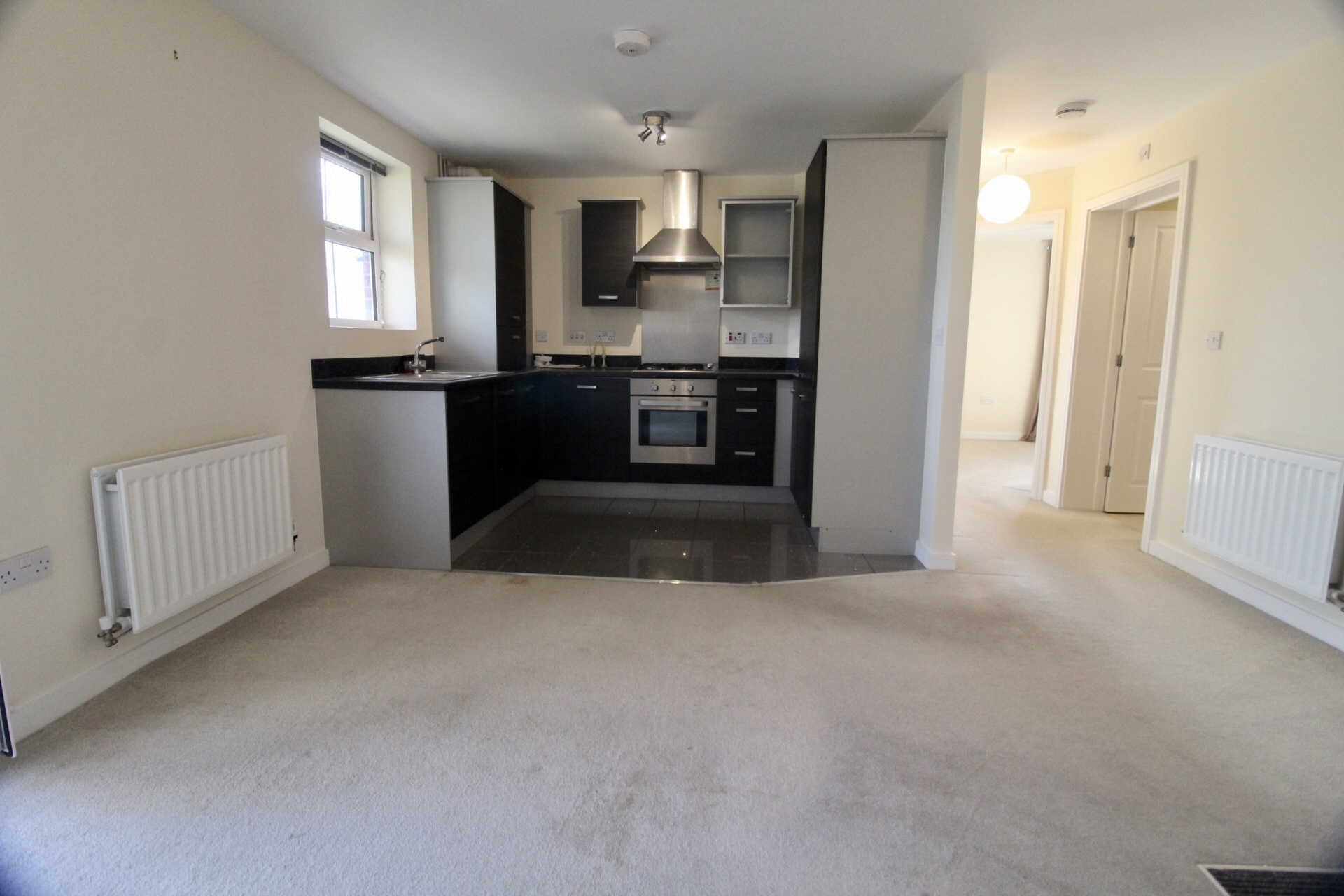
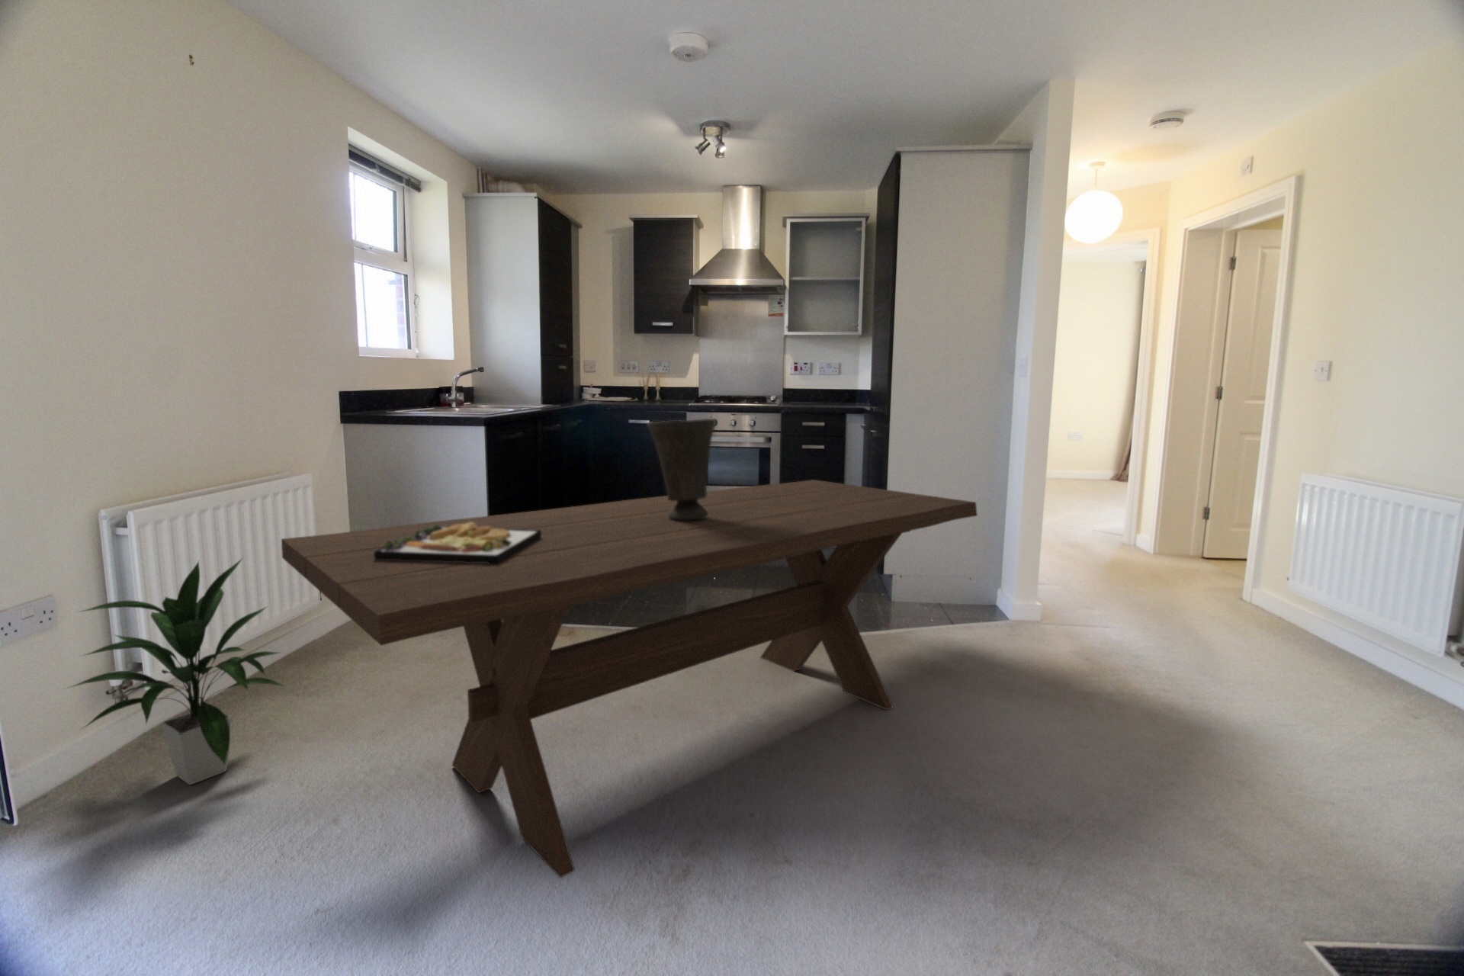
+ indoor plant [62,556,285,785]
+ vase [647,417,718,520]
+ dining table [281,479,978,878]
+ food plate [374,522,541,564]
